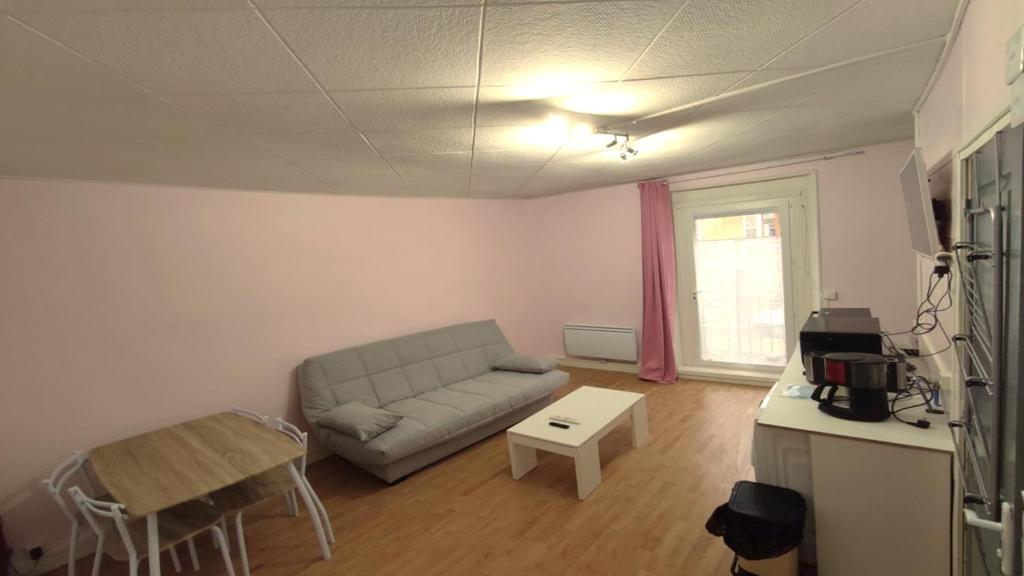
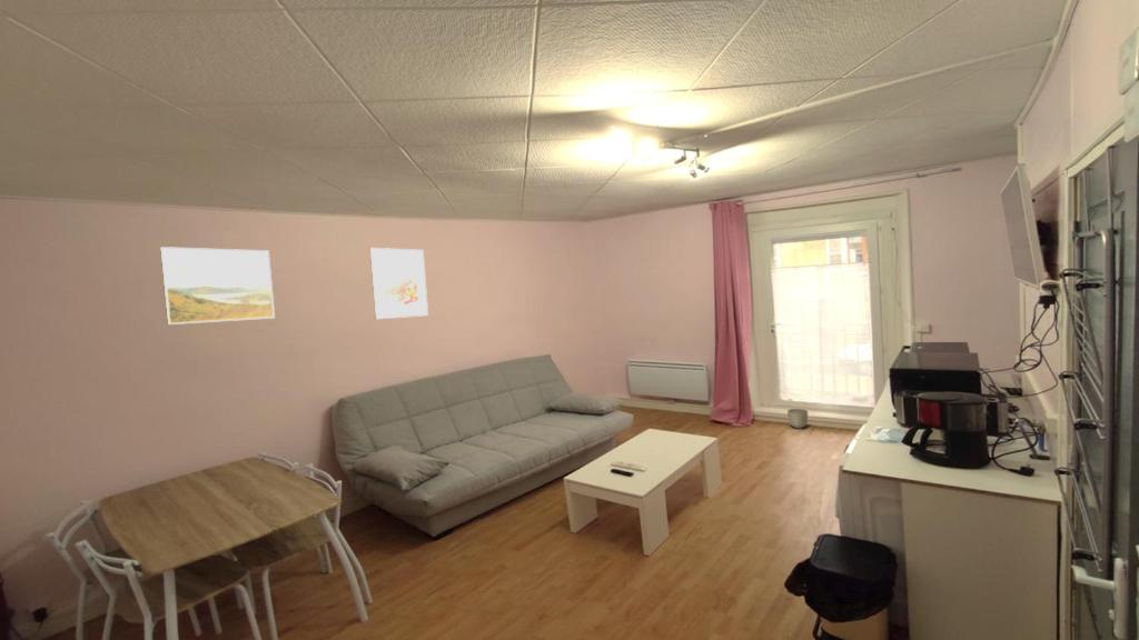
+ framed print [159,246,276,326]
+ planter [786,408,809,430]
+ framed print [369,247,429,320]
